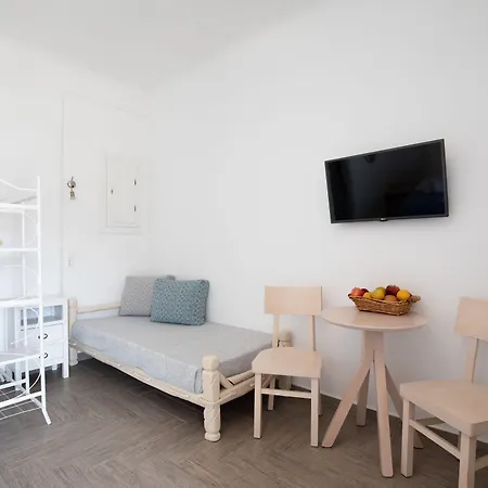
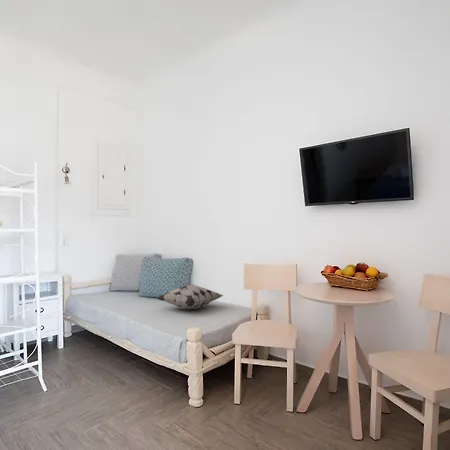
+ decorative pillow [156,284,225,311]
